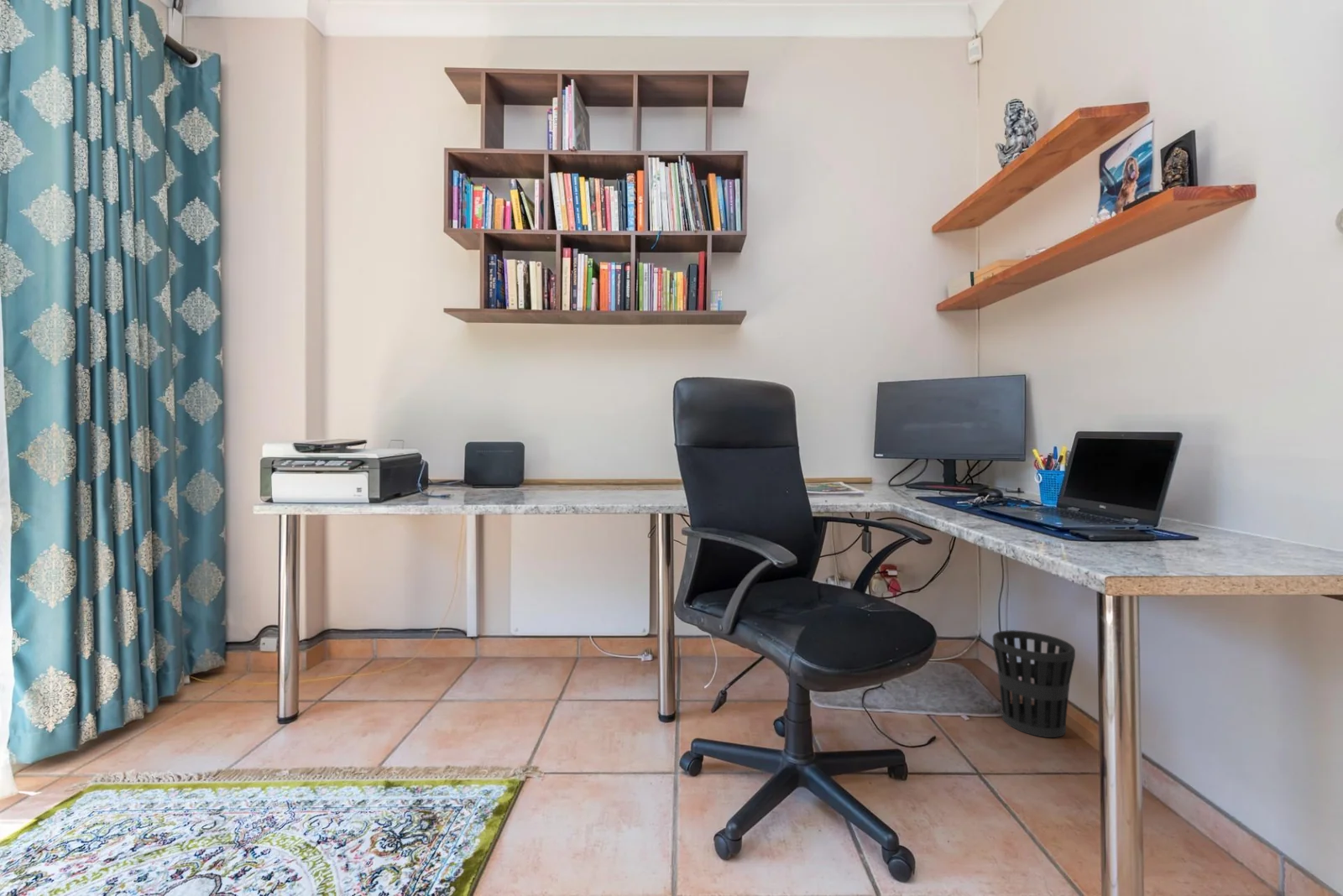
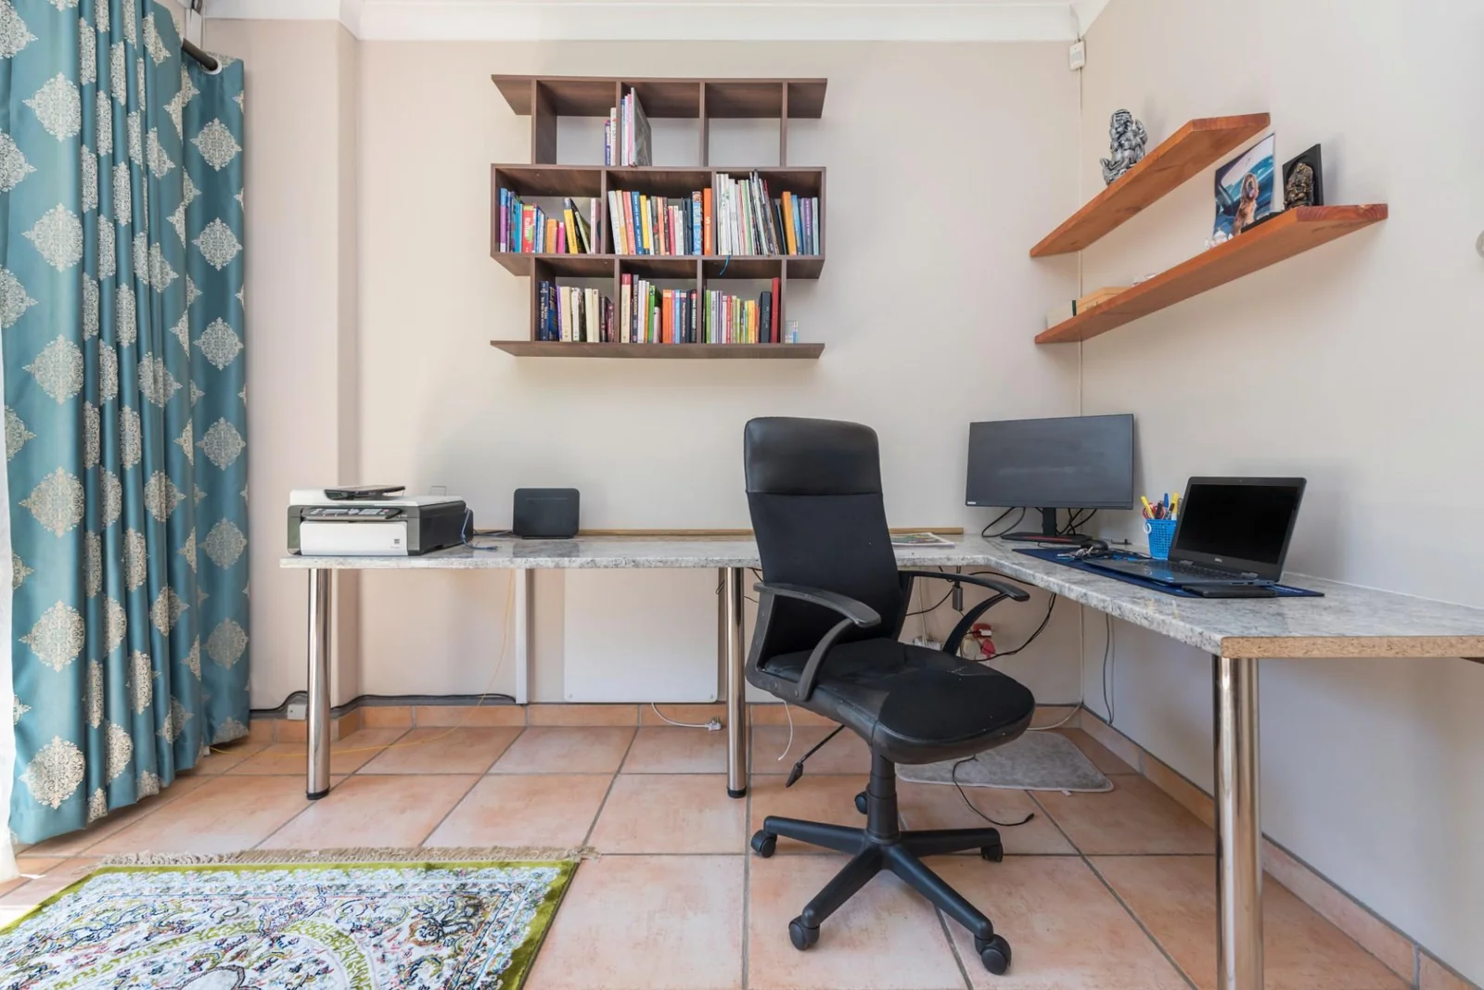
- wastebasket [992,629,1076,738]
